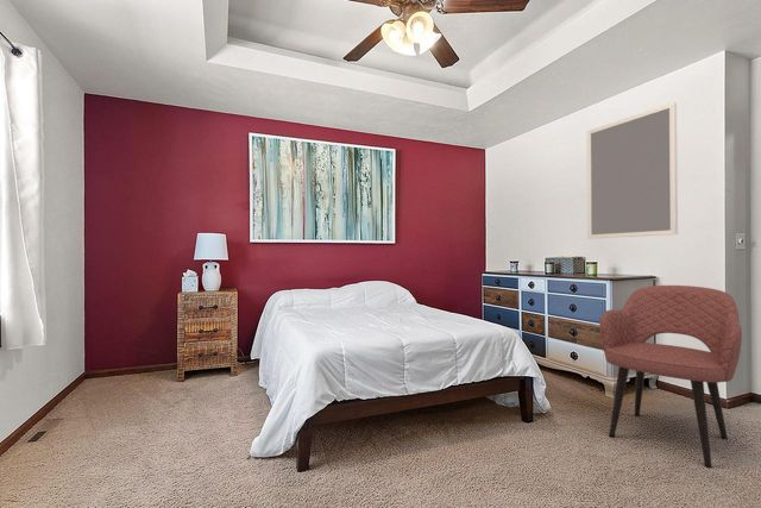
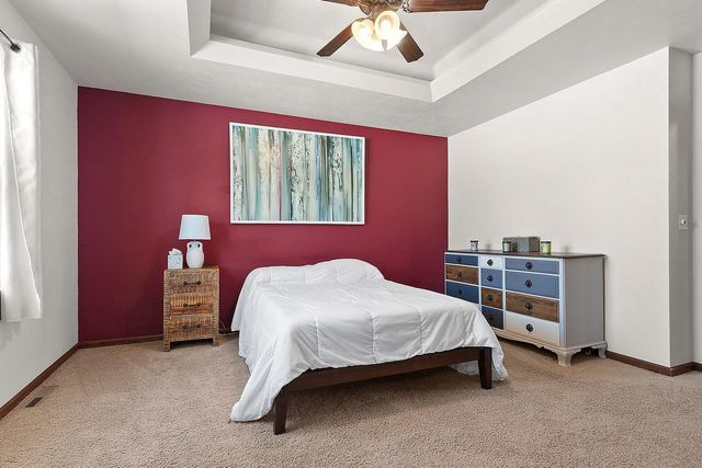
- home mirror [585,101,679,240]
- armchair [598,284,743,469]
